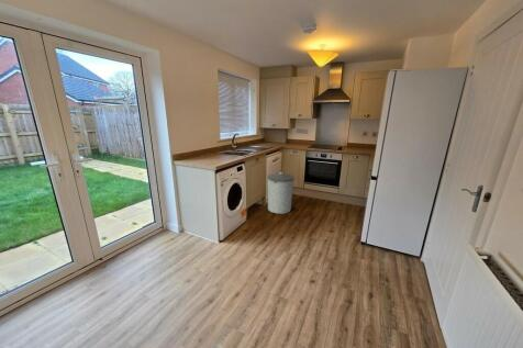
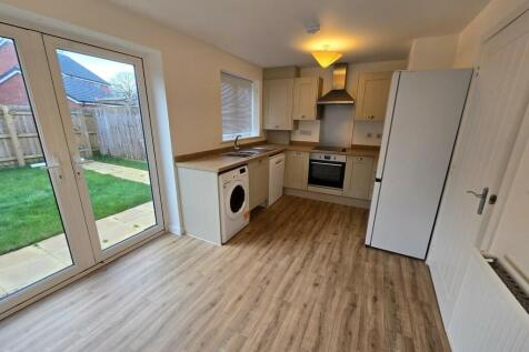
- trash can [266,171,294,215]
